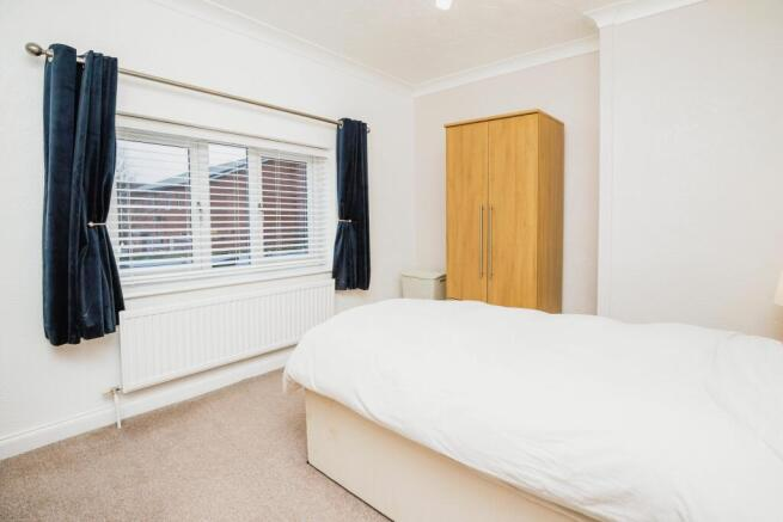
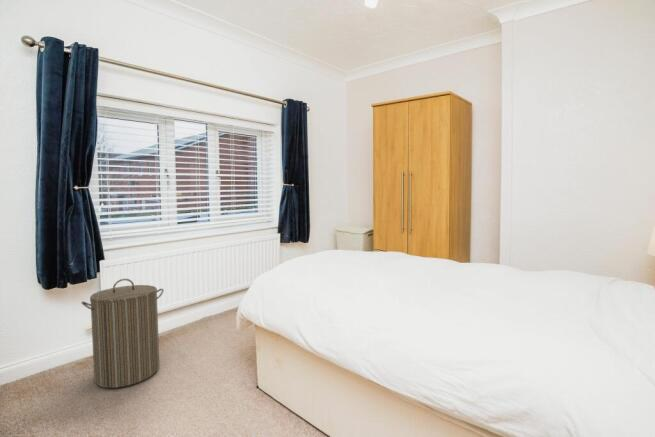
+ laundry hamper [81,278,165,389]
